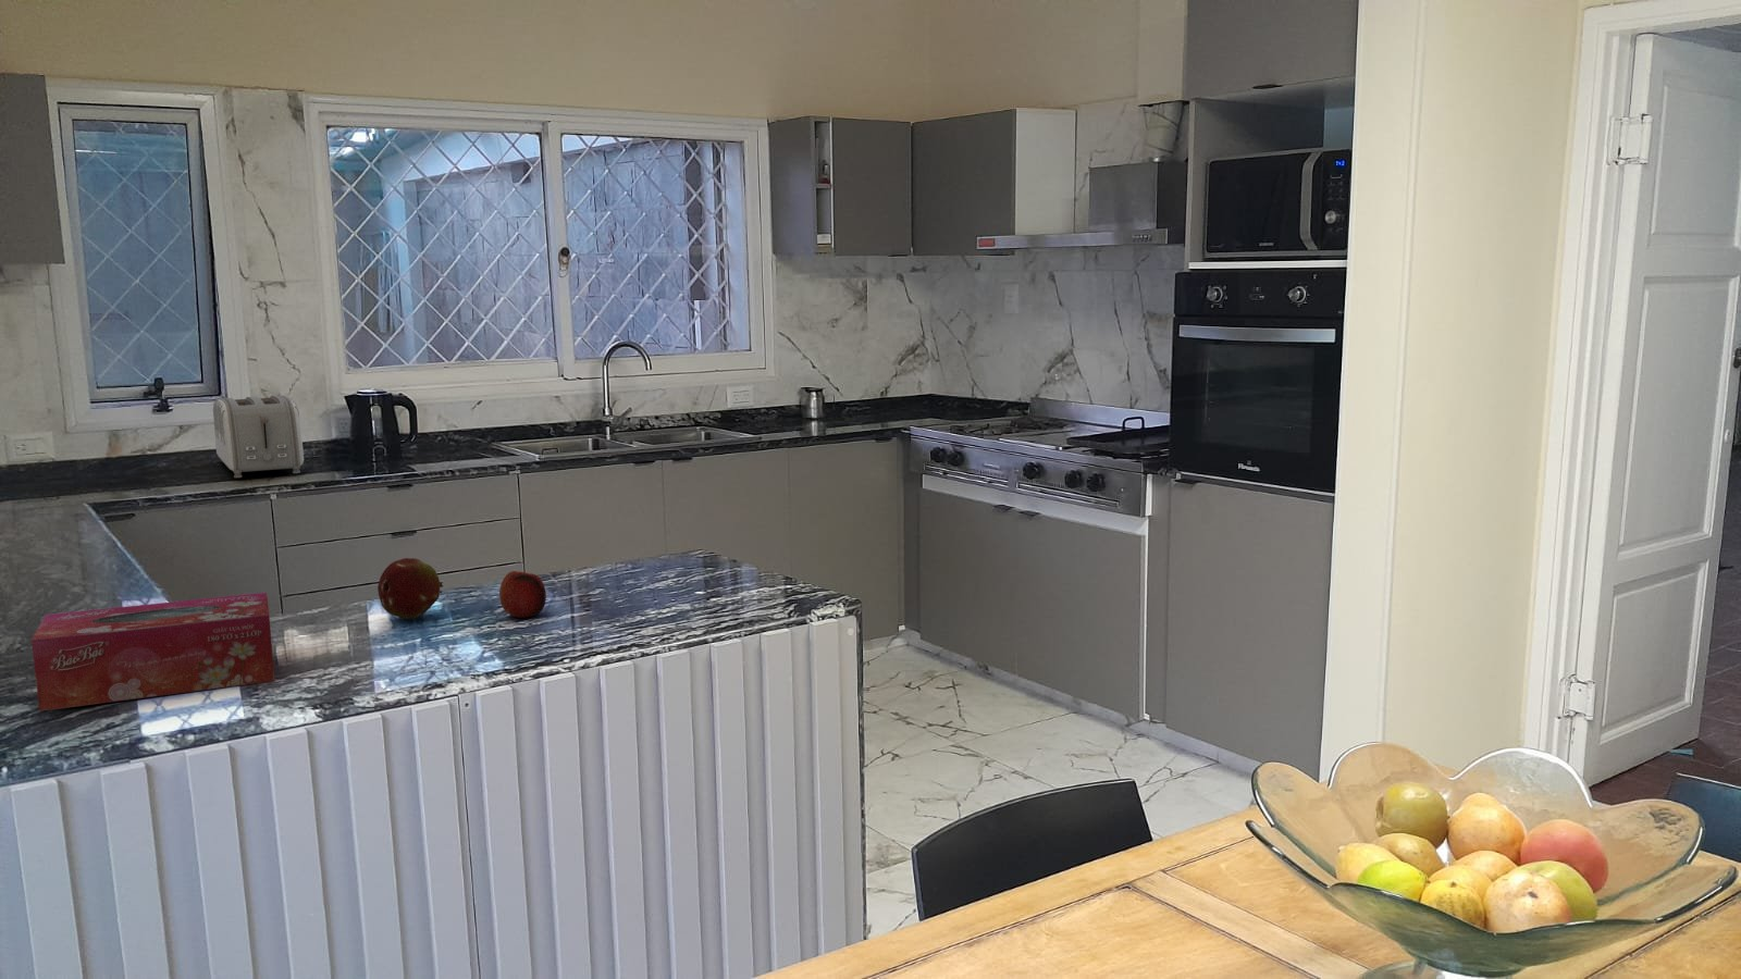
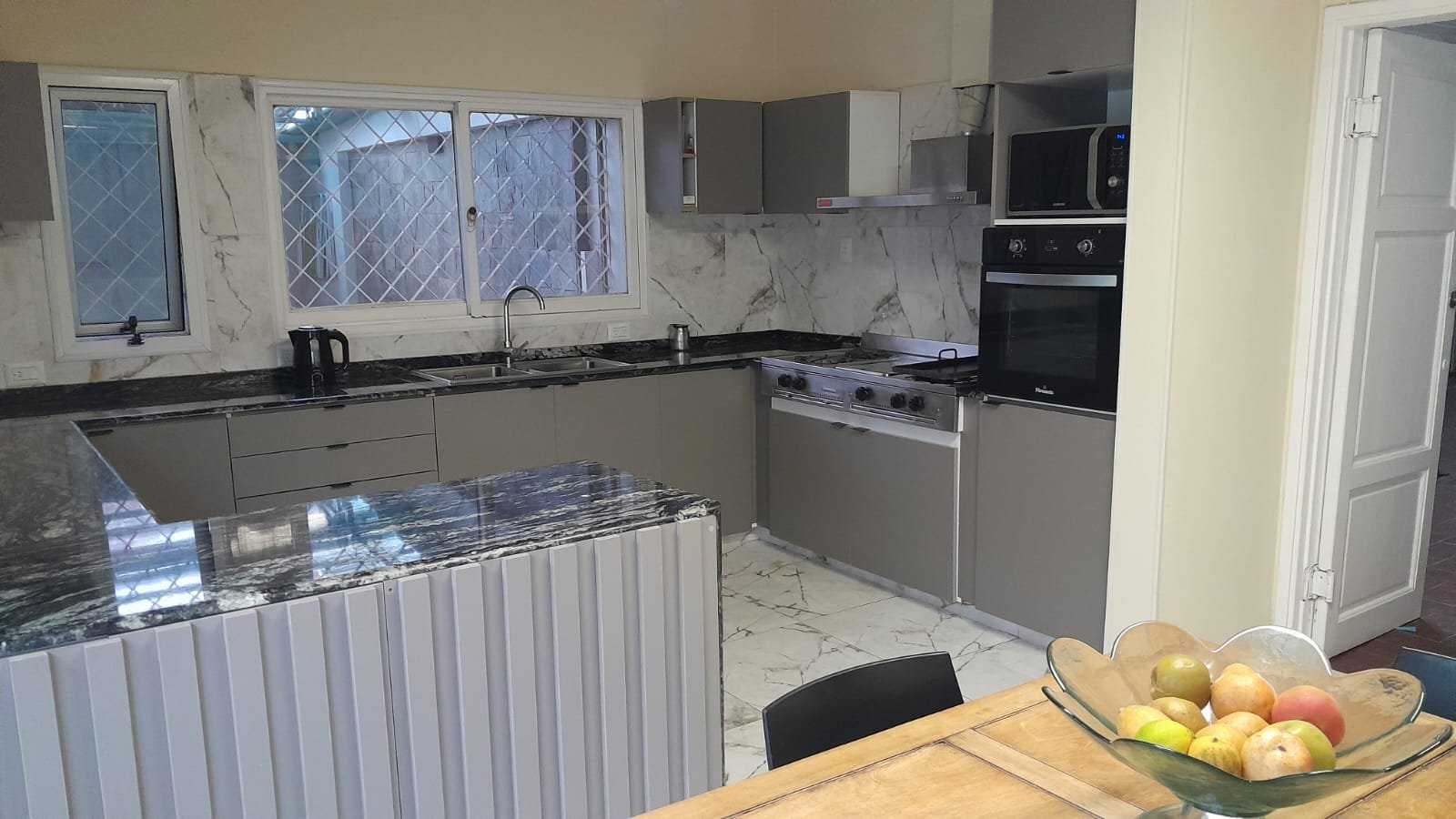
- fruit [499,570,548,619]
- toaster [212,393,305,478]
- fruit [377,557,444,620]
- tissue box [30,592,275,712]
